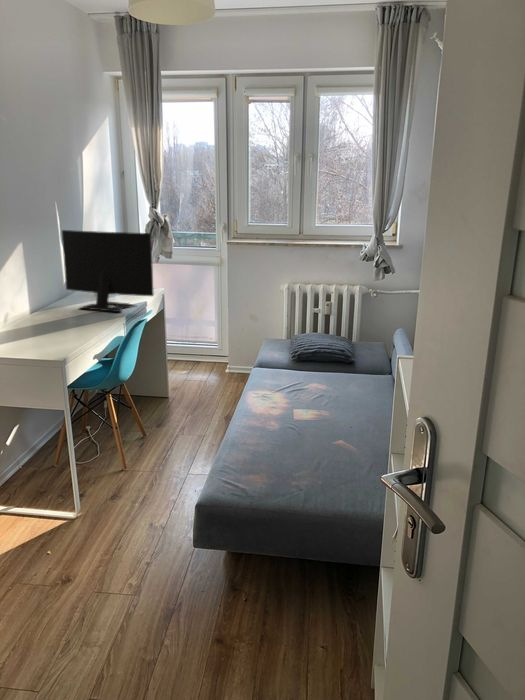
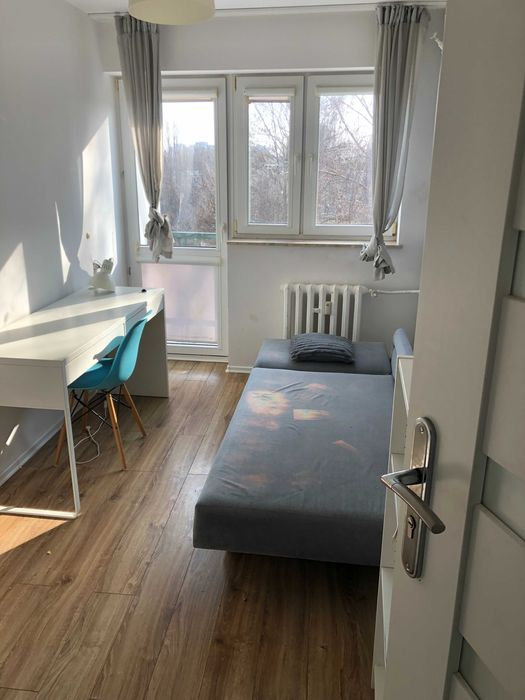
- computer monitor [61,229,155,313]
